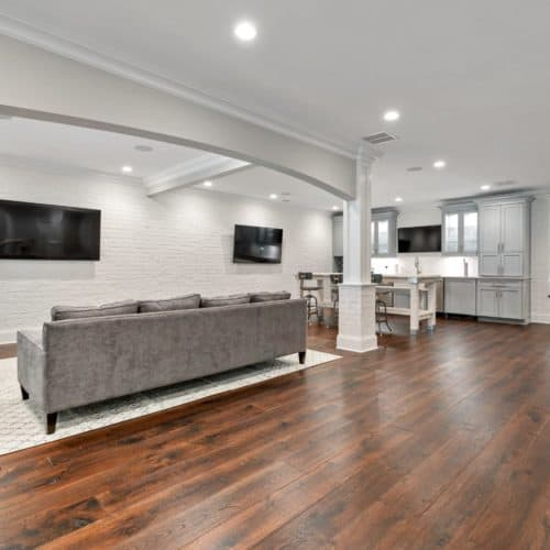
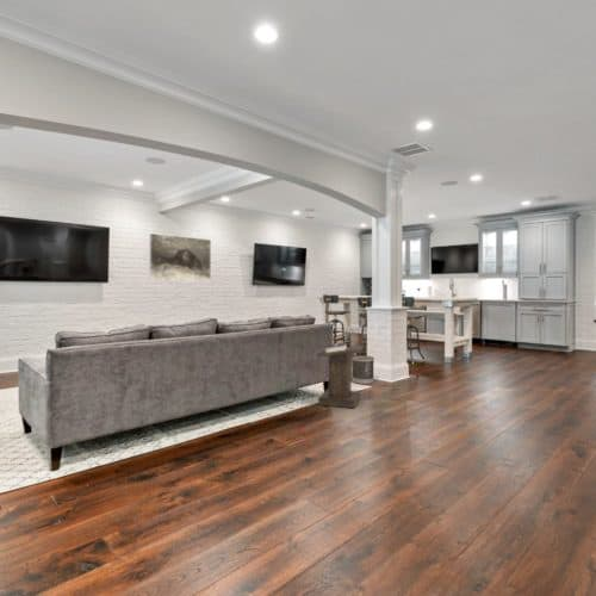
+ wastebasket [352,355,375,385]
+ lectern [316,341,365,409]
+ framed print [148,232,212,283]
